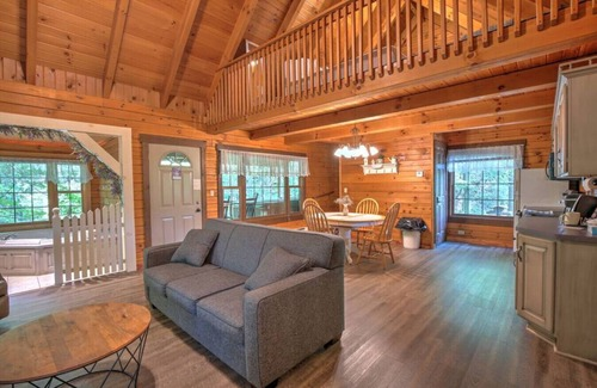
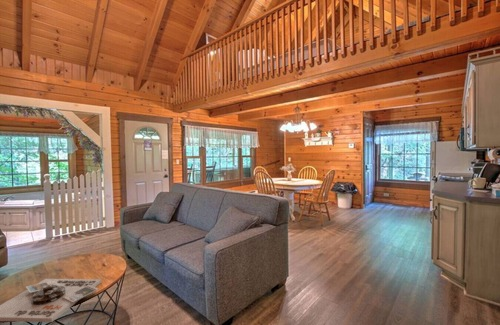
+ board game [0,278,102,323]
